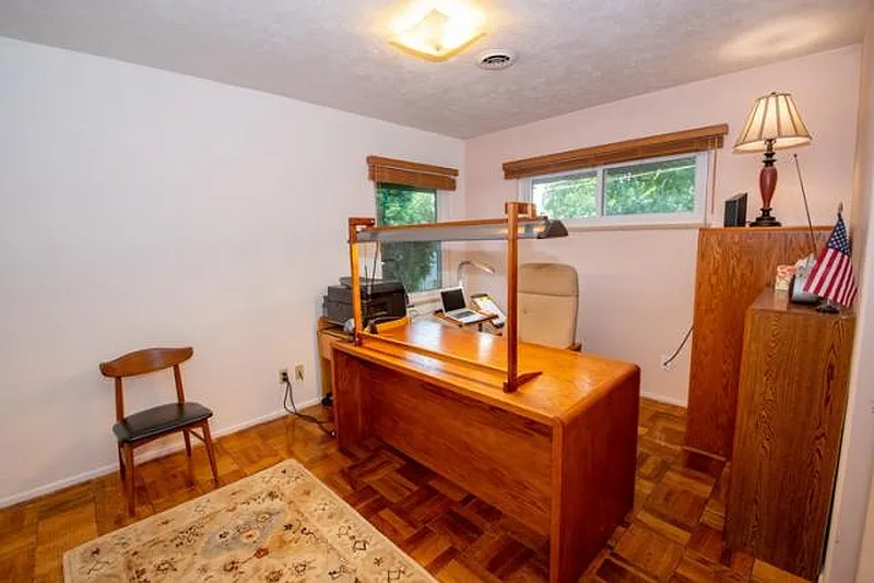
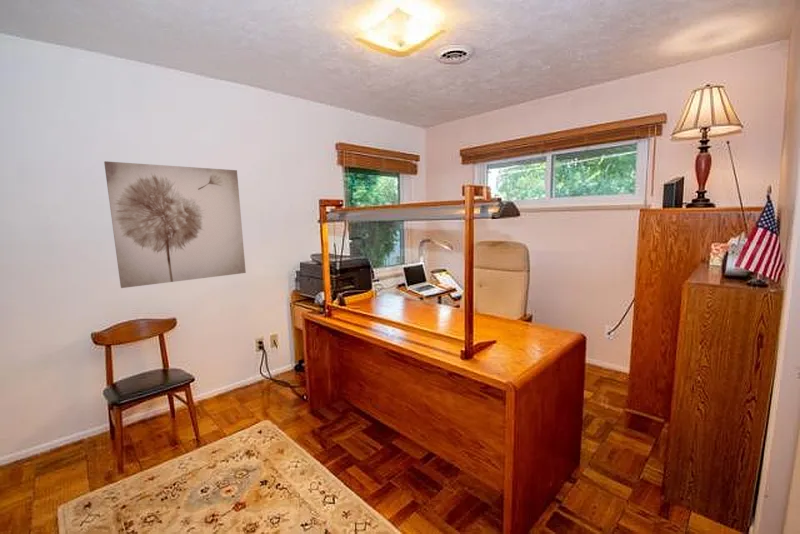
+ wall art [103,160,247,289]
